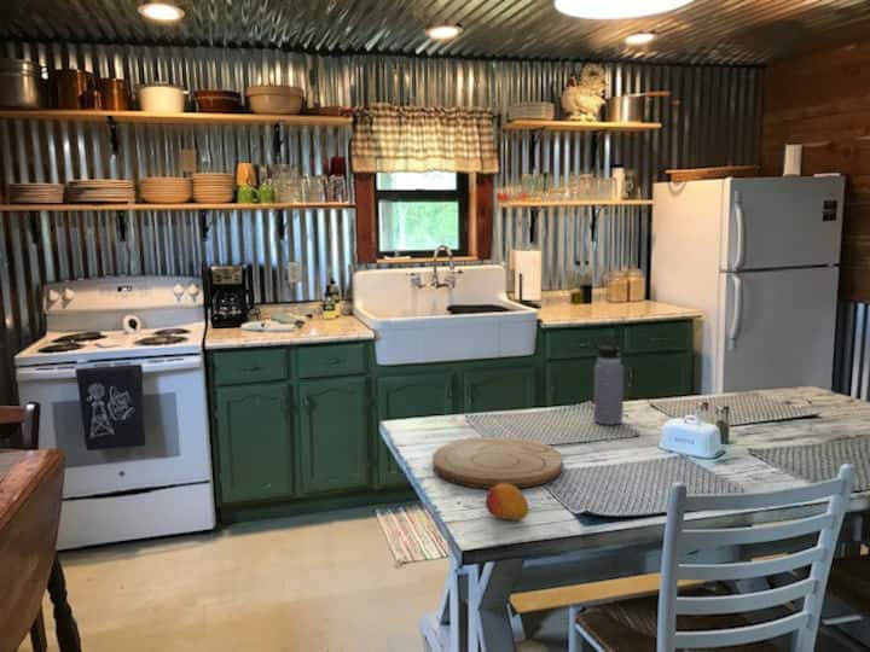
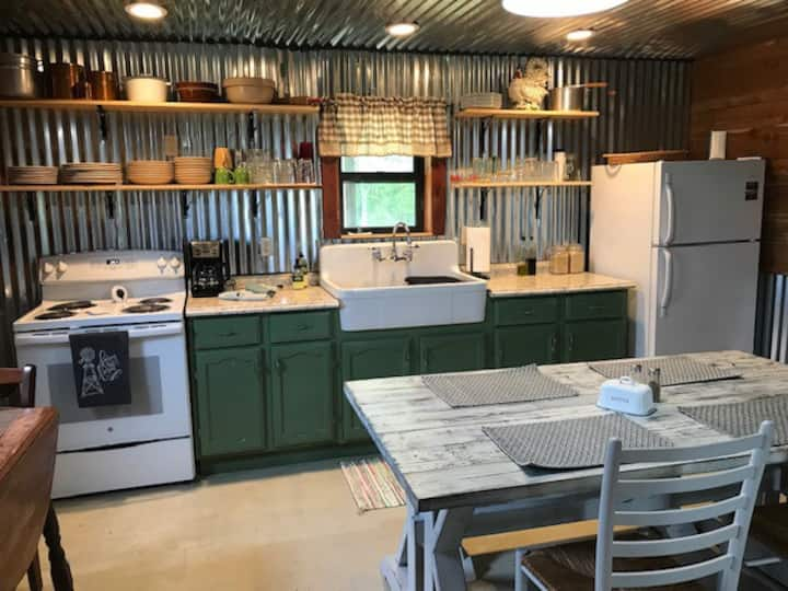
- cutting board [431,436,564,490]
- water bottle [592,336,625,426]
- fruit [485,483,529,522]
